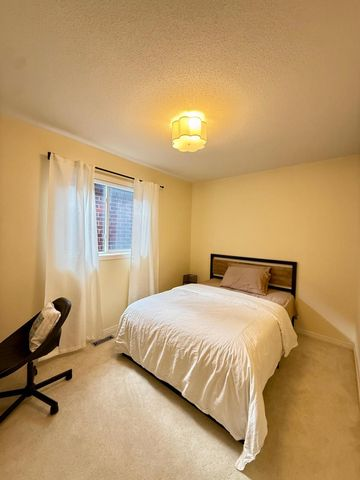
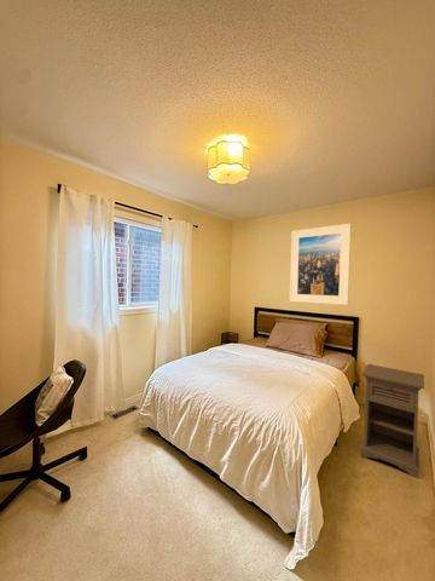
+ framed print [289,223,352,306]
+ nightstand [360,363,425,479]
